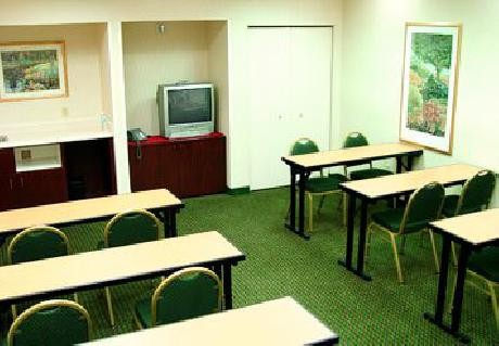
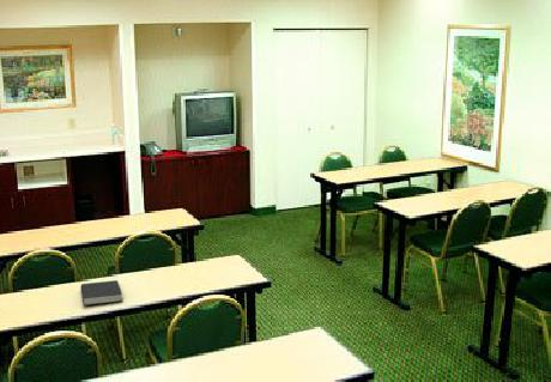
+ book [79,279,123,307]
